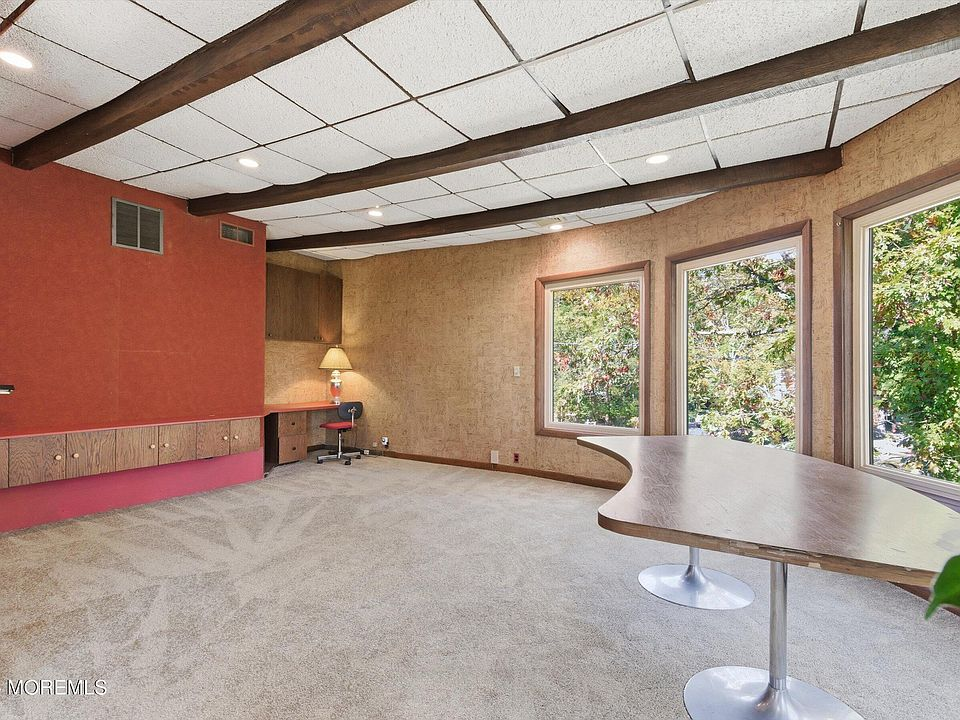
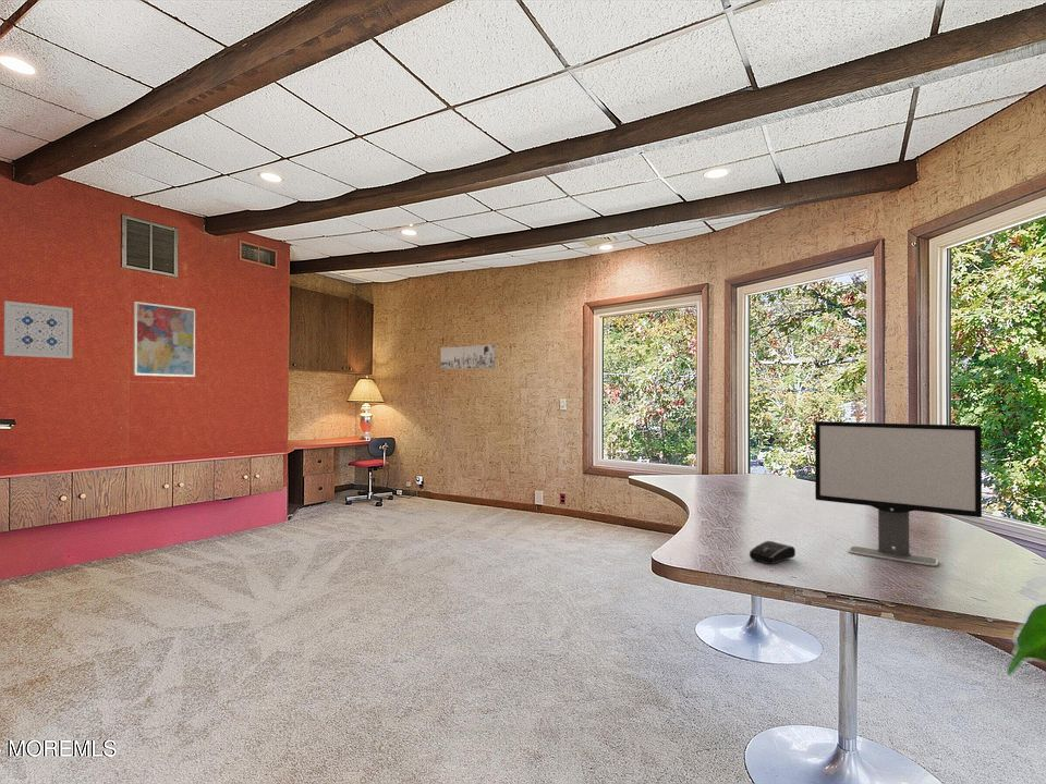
+ wall art [133,301,196,378]
+ wall art [3,299,74,359]
+ wall art [440,344,496,370]
+ computer monitor [814,420,983,567]
+ computer mouse [749,540,796,565]
